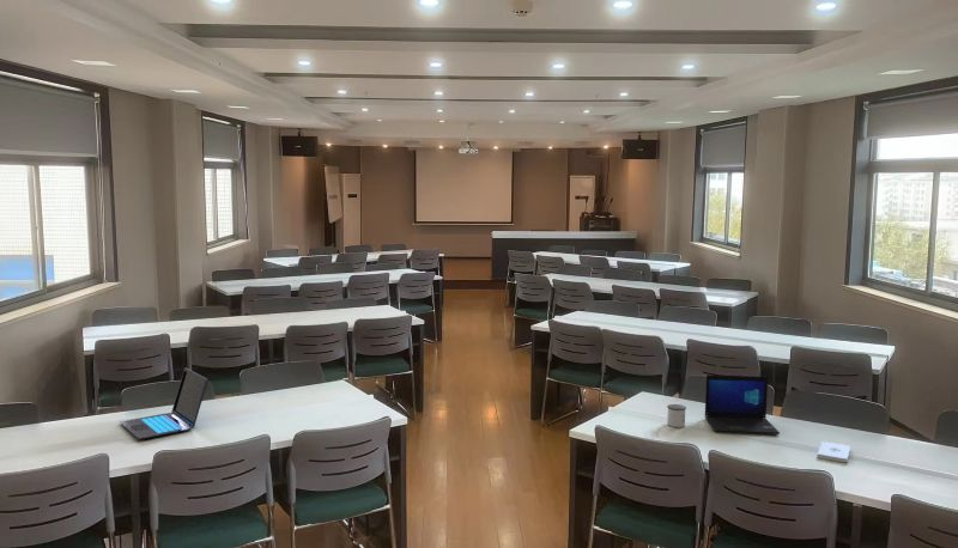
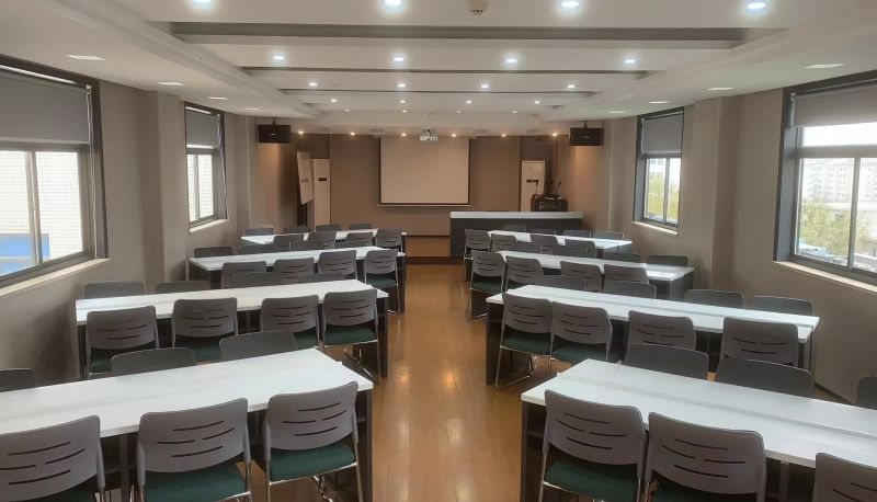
- mug [666,403,687,428]
- laptop [704,373,781,436]
- notepad [815,440,851,463]
- laptop [119,366,210,440]
